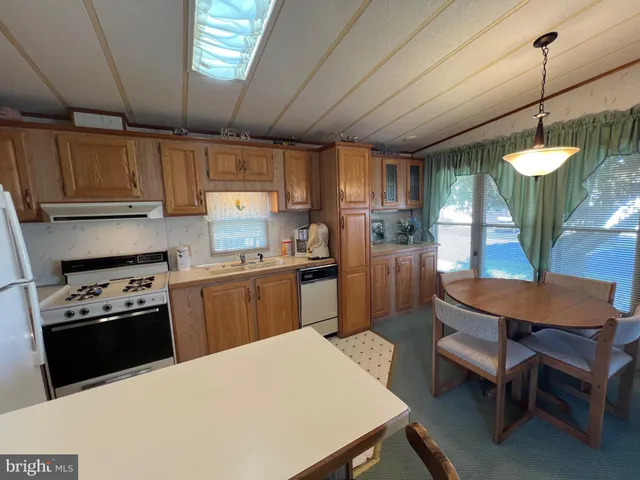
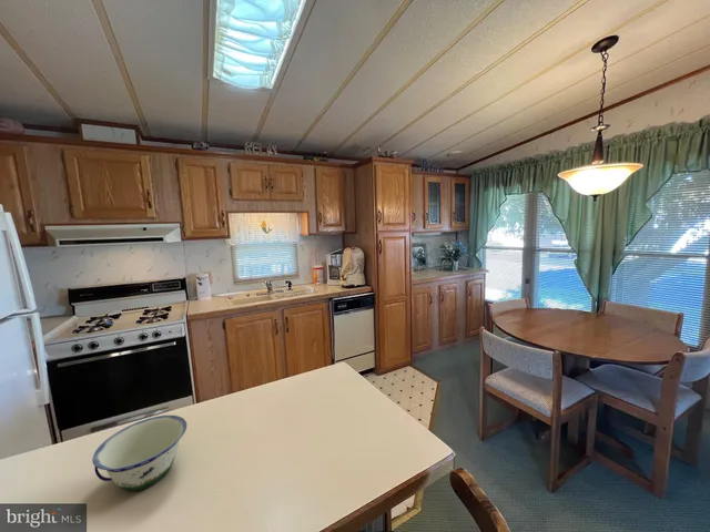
+ bowl [91,415,187,492]
